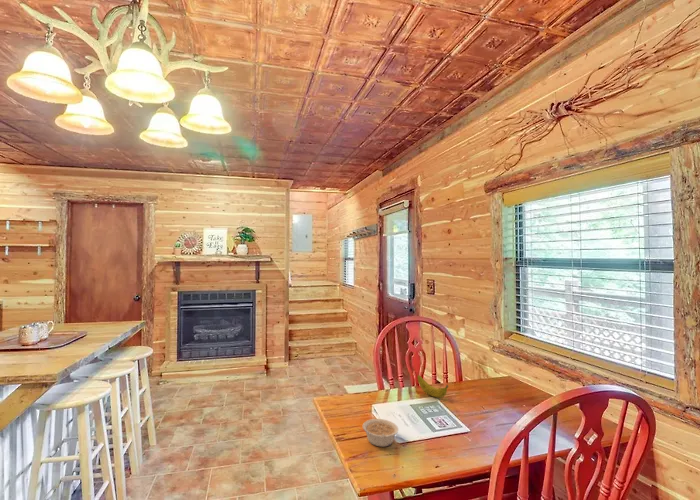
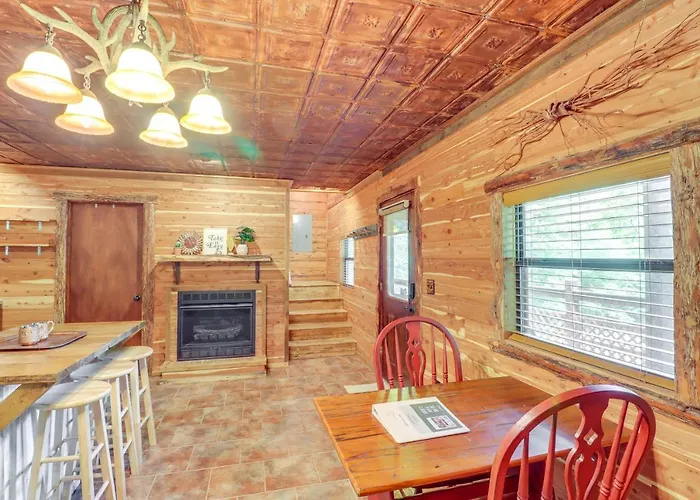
- banana [416,374,449,399]
- legume [362,418,399,448]
